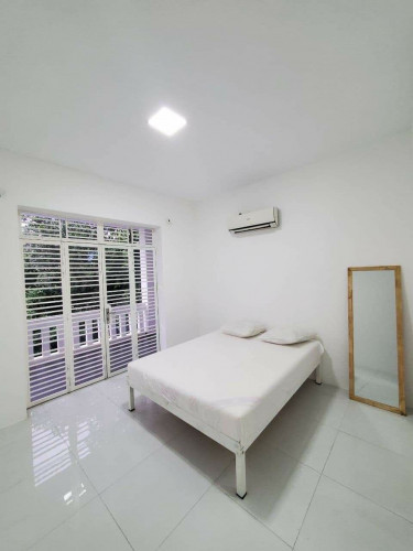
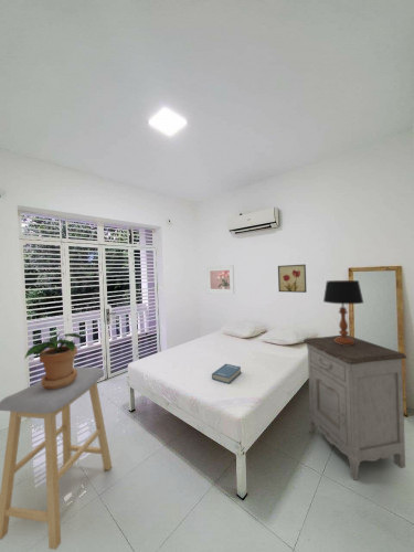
+ nightstand [302,335,407,481]
+ table lamp [322,279,364,346]
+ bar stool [0,365,113,551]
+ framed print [205,264,235,295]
+ book [211,363,242,384]
+ potted plant [23,332,83,390]
+ wall art [277,264,308,294]
